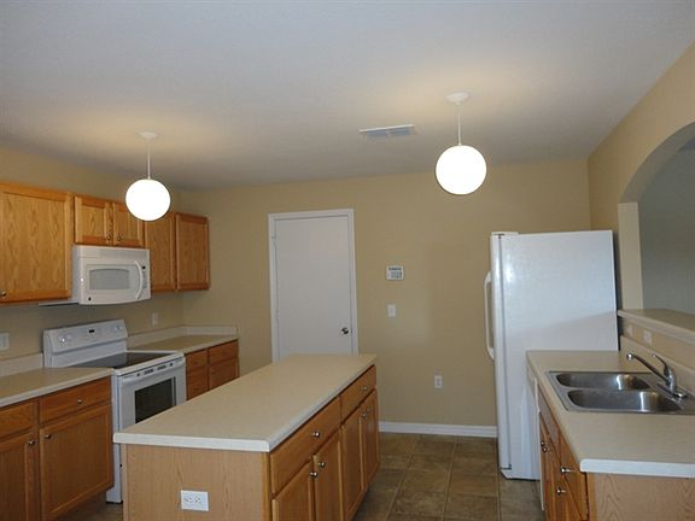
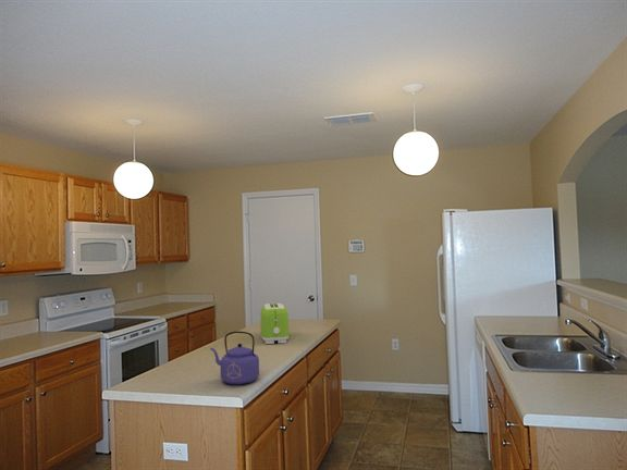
+ toaster [259,302,290,345]
+ kettle [209,331,260,386]
